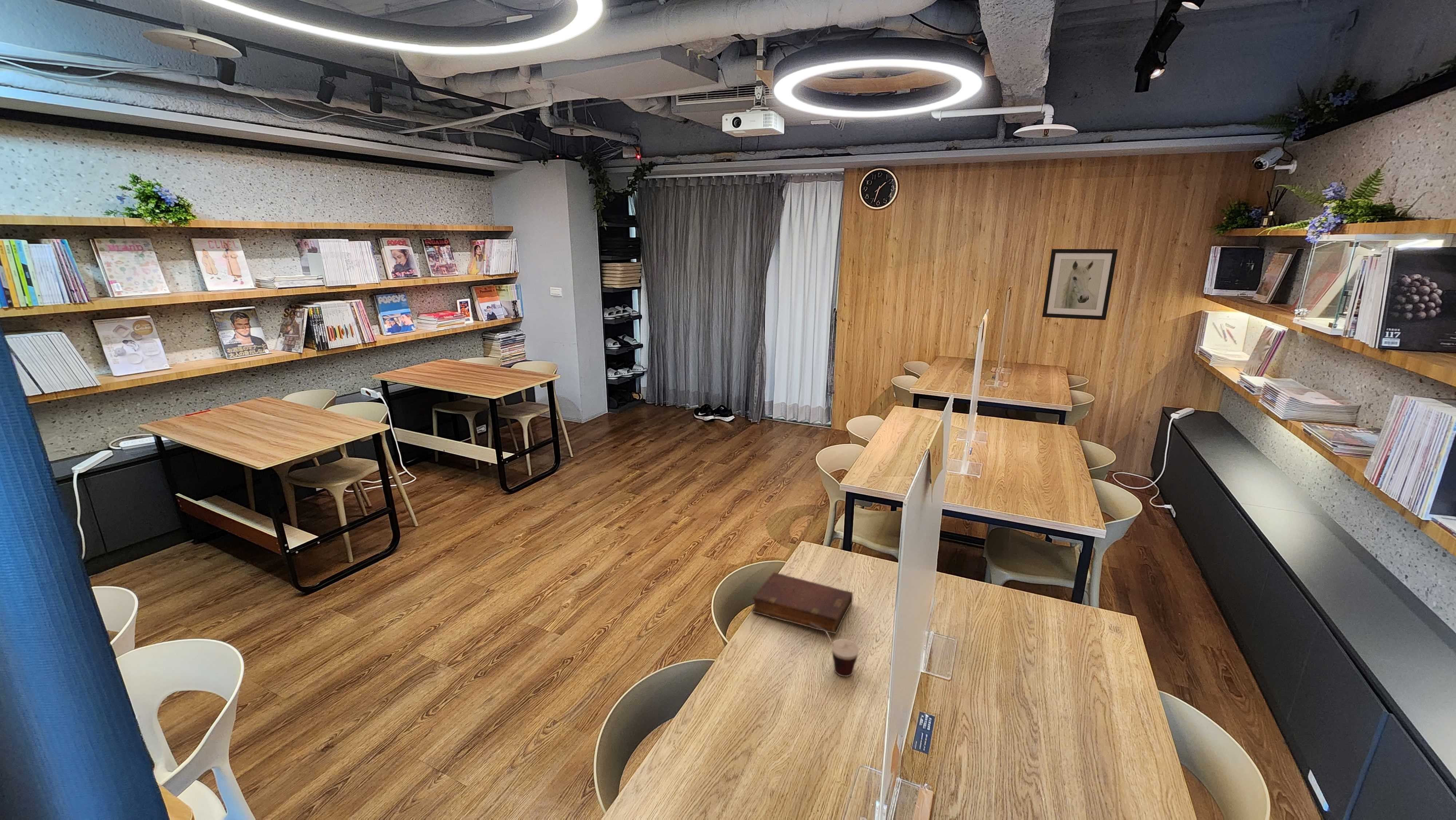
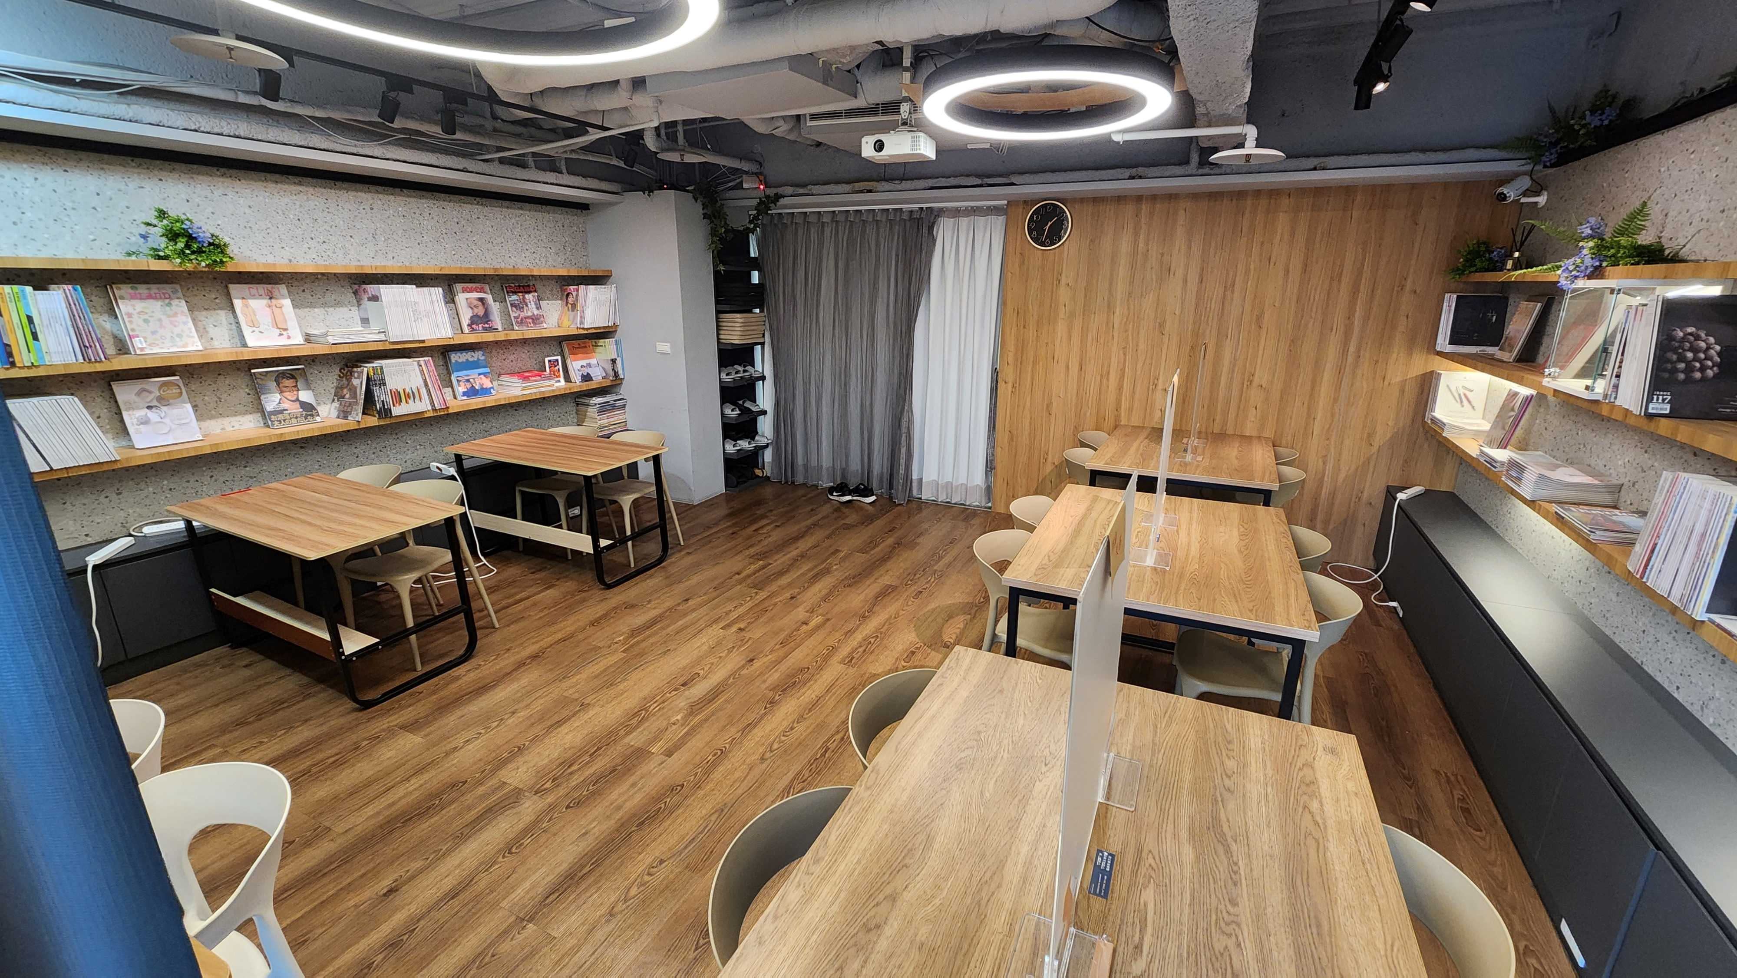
- diary [751,572,853,634]
- cup [810,622,860,677]
- wall art [1042,249,1118,320]
